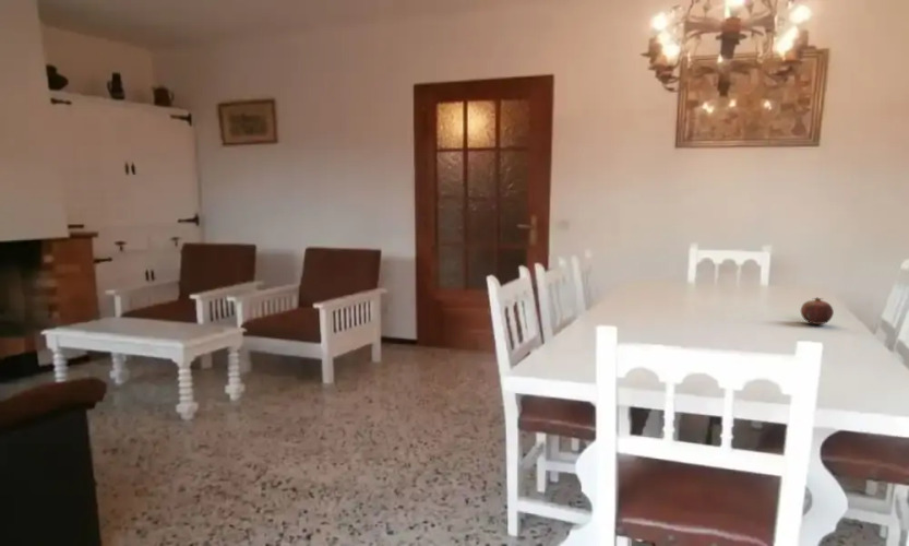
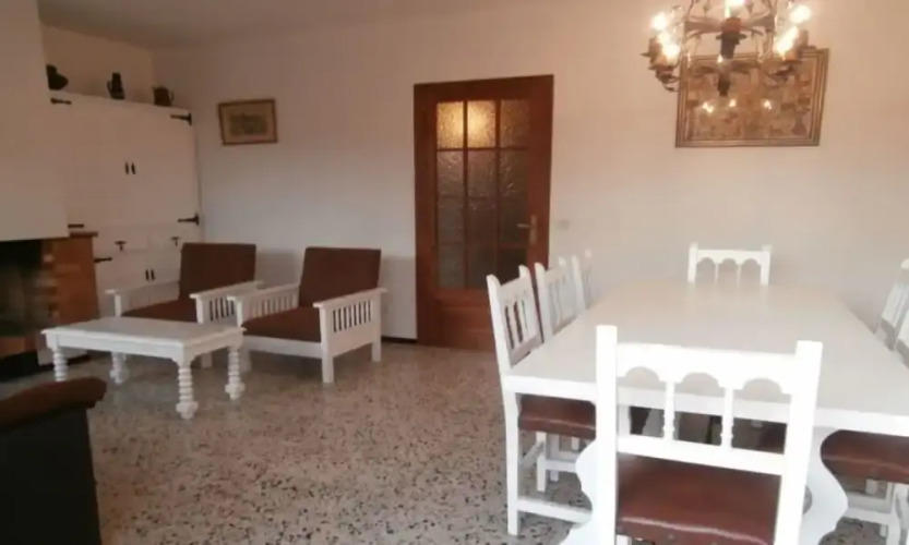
- fruit [800,296,835,325]
